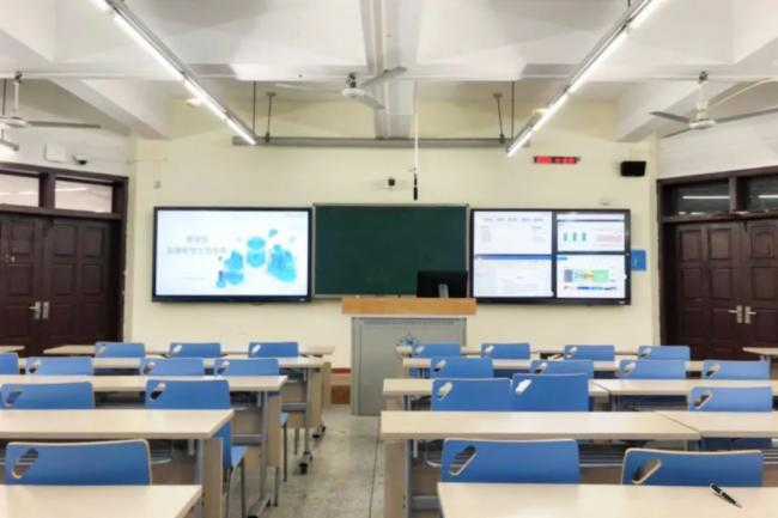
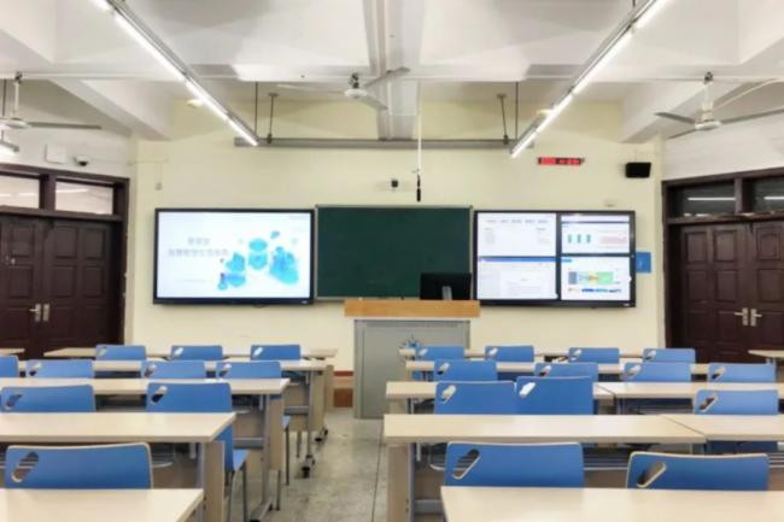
- pen [710,482,742,508]
